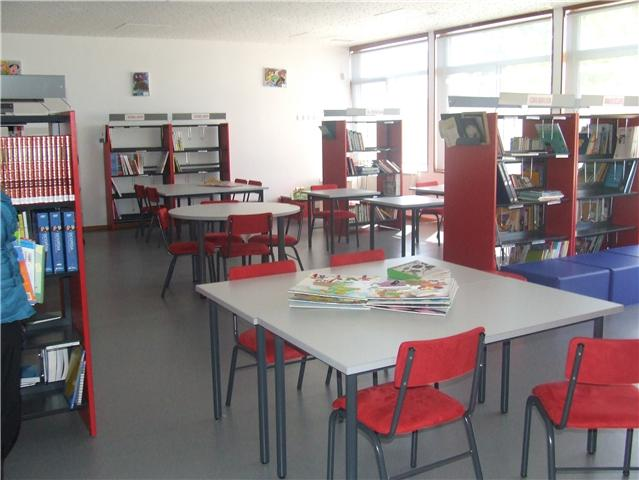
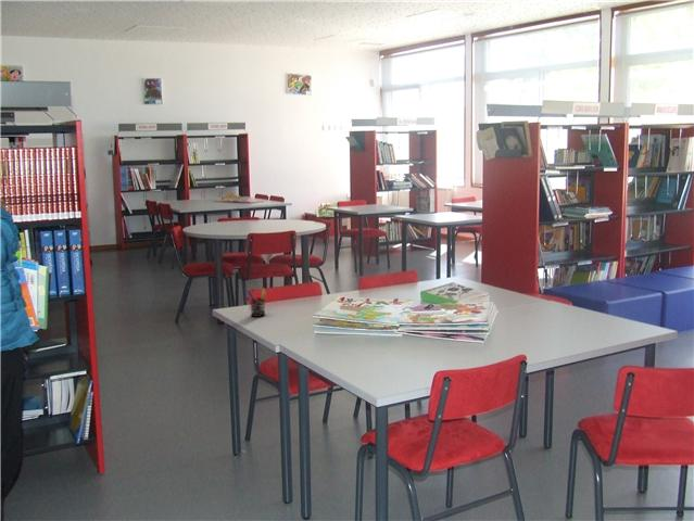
+ pen holder [245,287,267,318]
